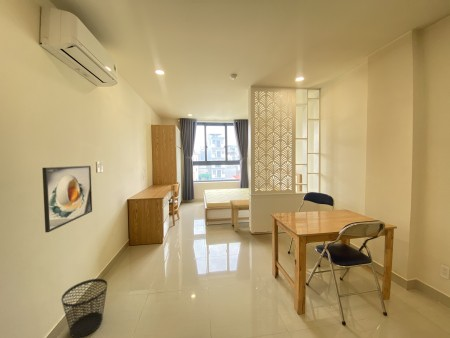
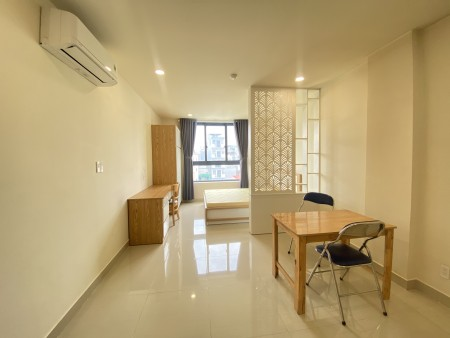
- side table [229,199,250,232]
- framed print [41,165,93,233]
- wastebasket [60,278,108,338]
